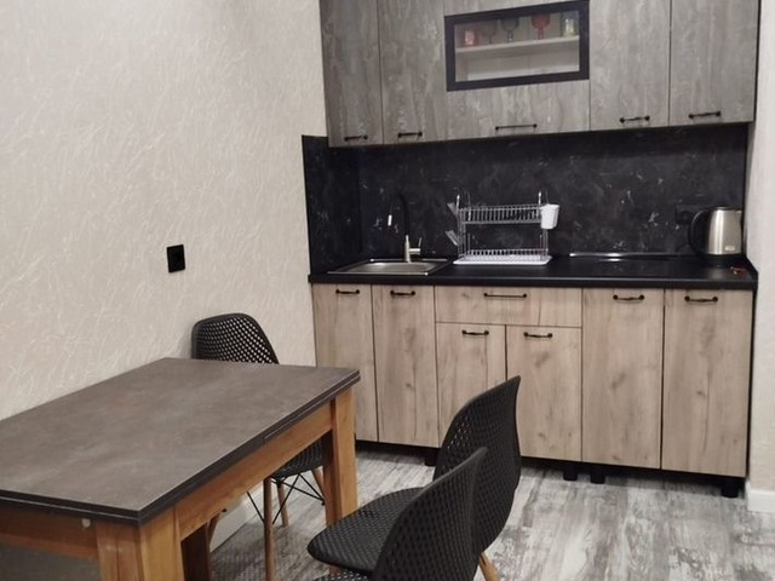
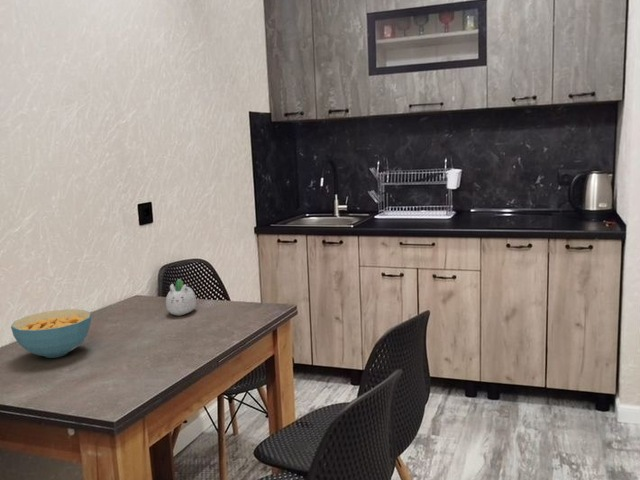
+ cereal bowl [10,308,92,359]
+ succulent planter [165,278,197,317]
